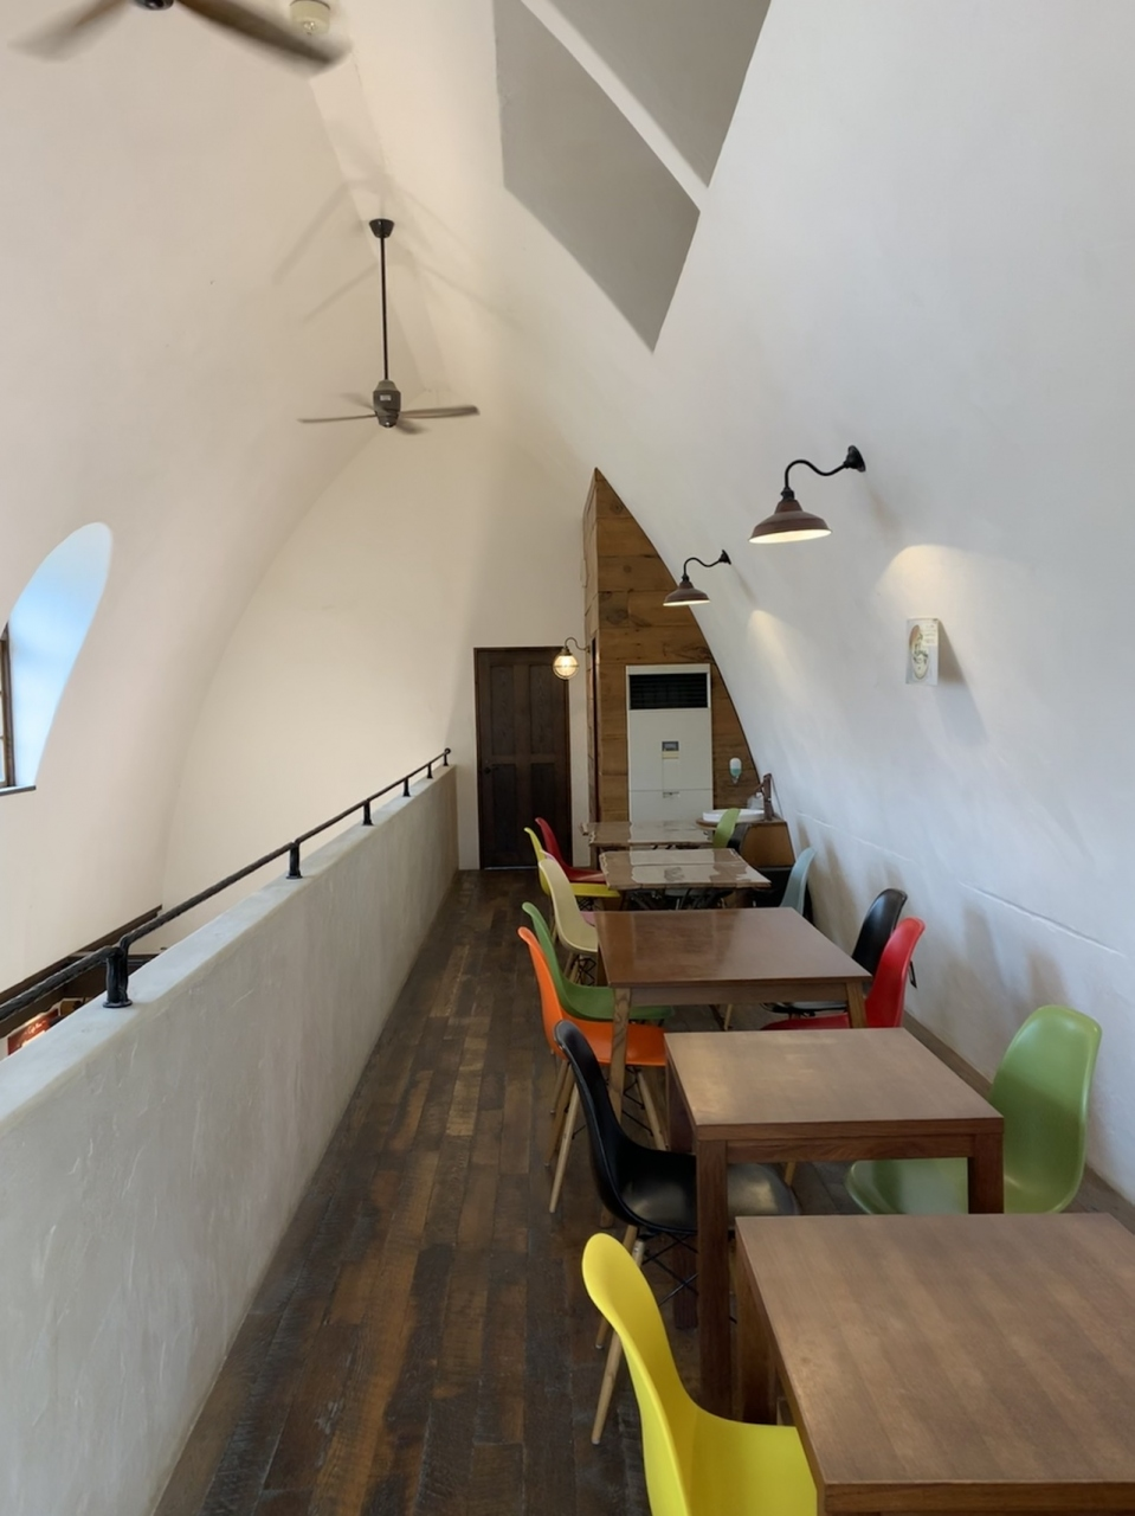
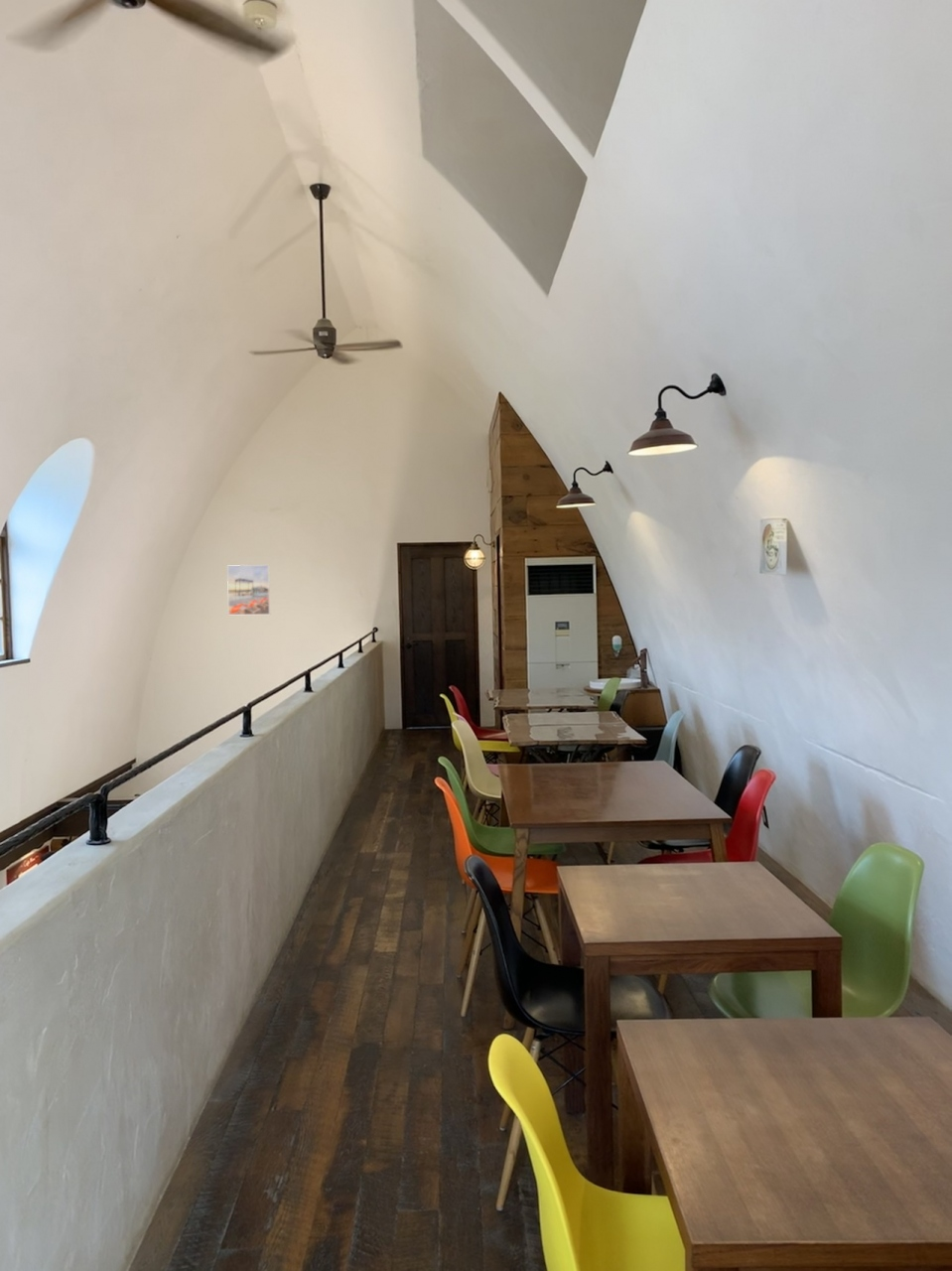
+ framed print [226,564,271,616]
